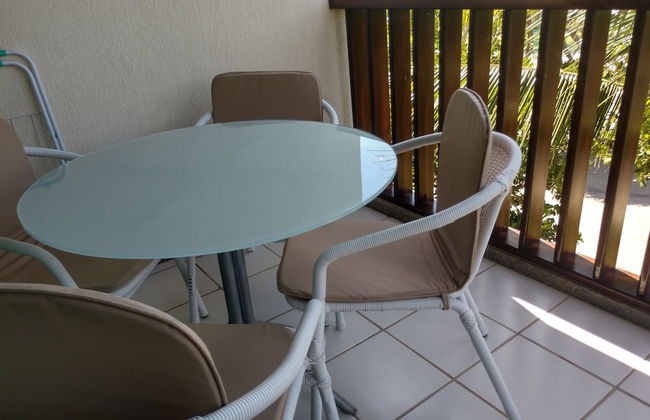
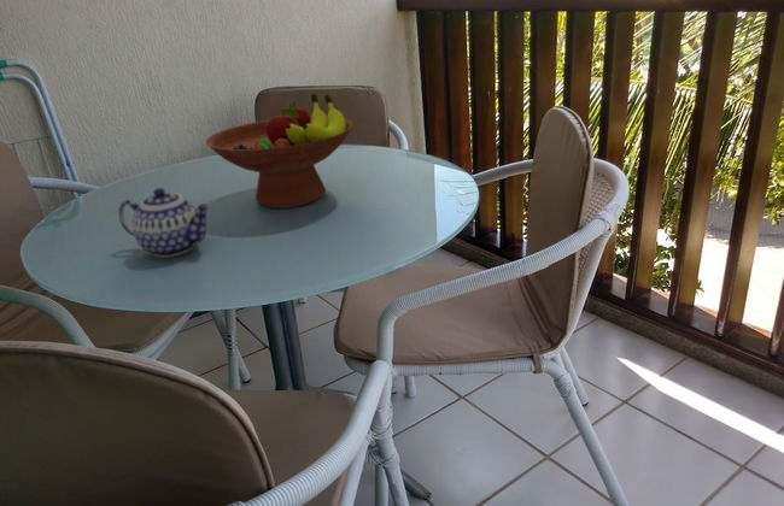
+ teapot [117,187,211,258]
+ fruit bowl [205,93,355,210]
